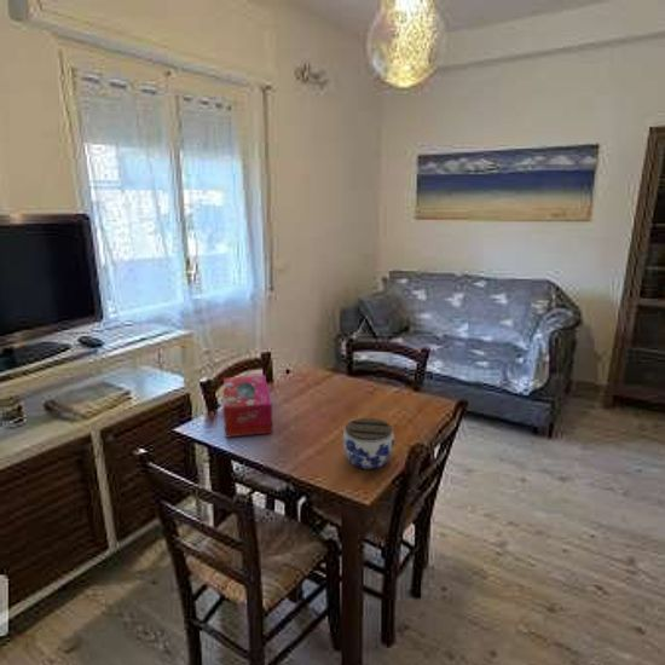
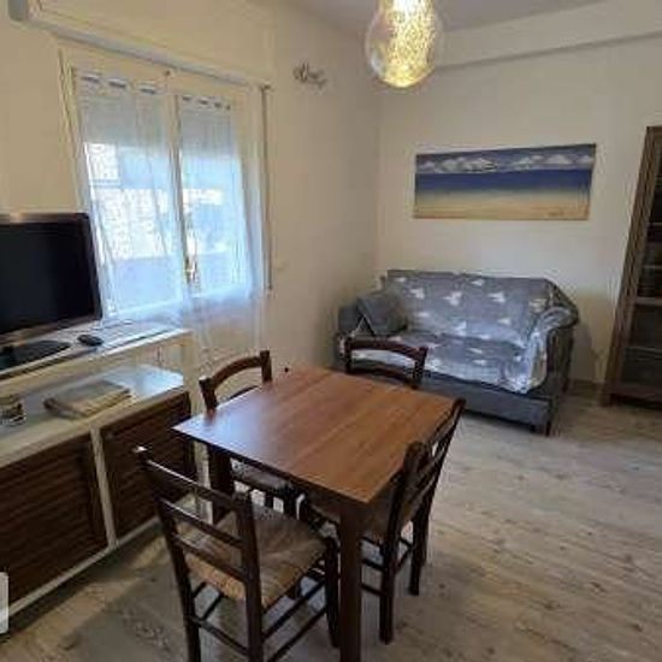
- jar [342,417,395,470]
- tissue box [222,374,273,439]
